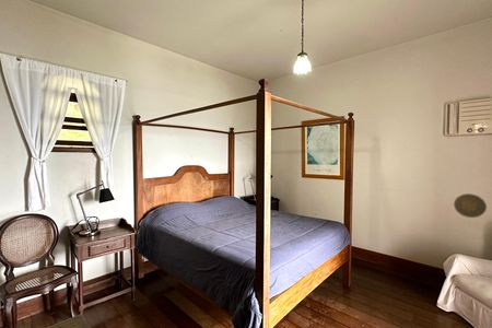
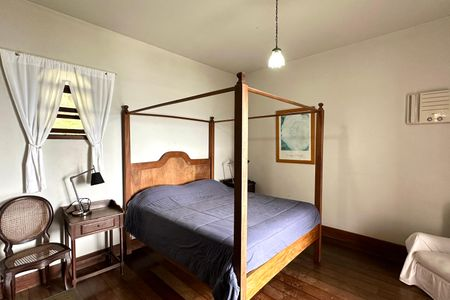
- decorative plate [453,192,488,219]
